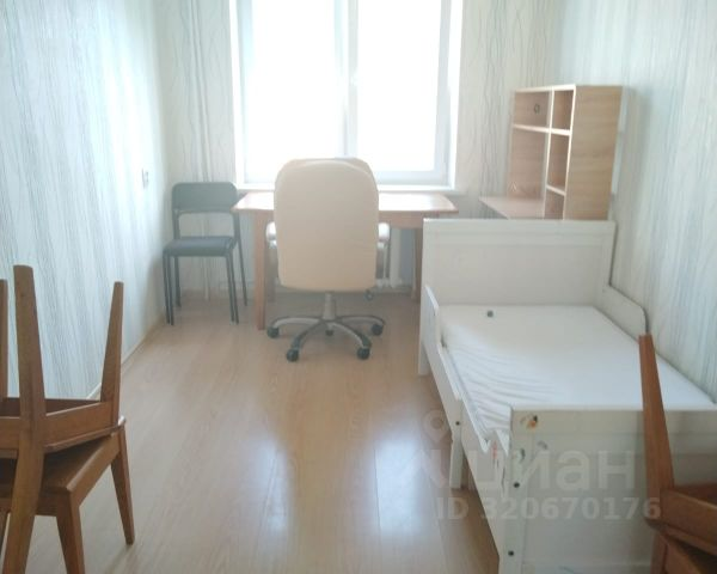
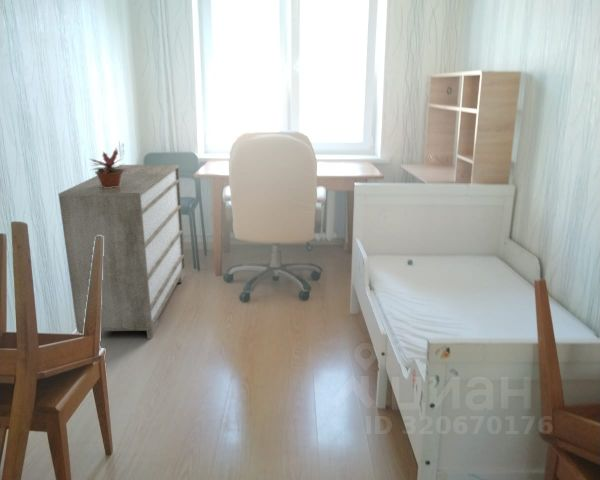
+ dresser [58,164,186,340]
+ potted plant [89,146,134,188]
